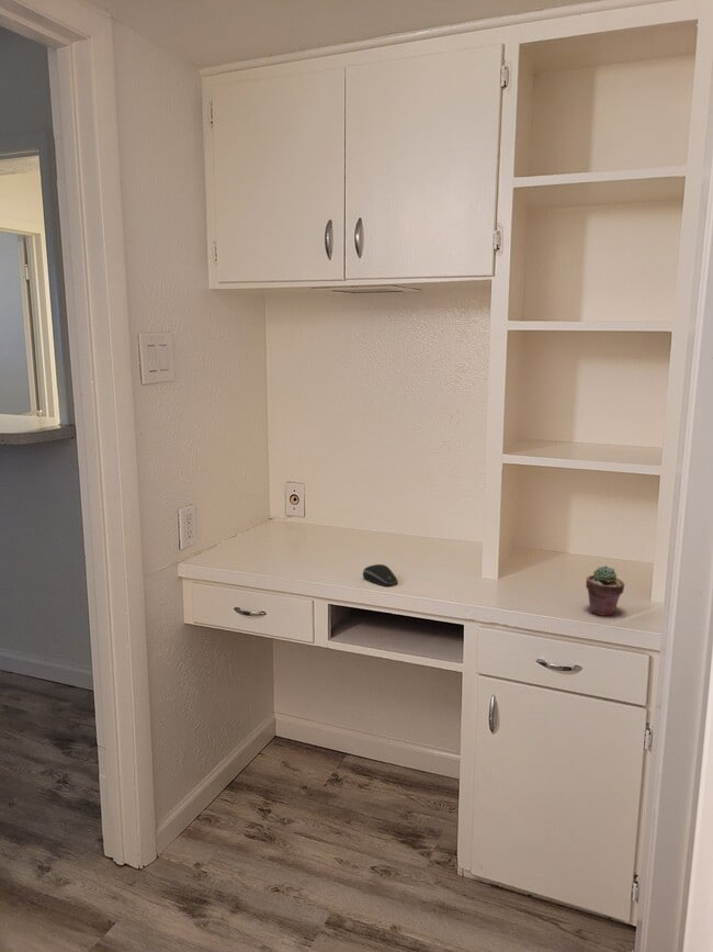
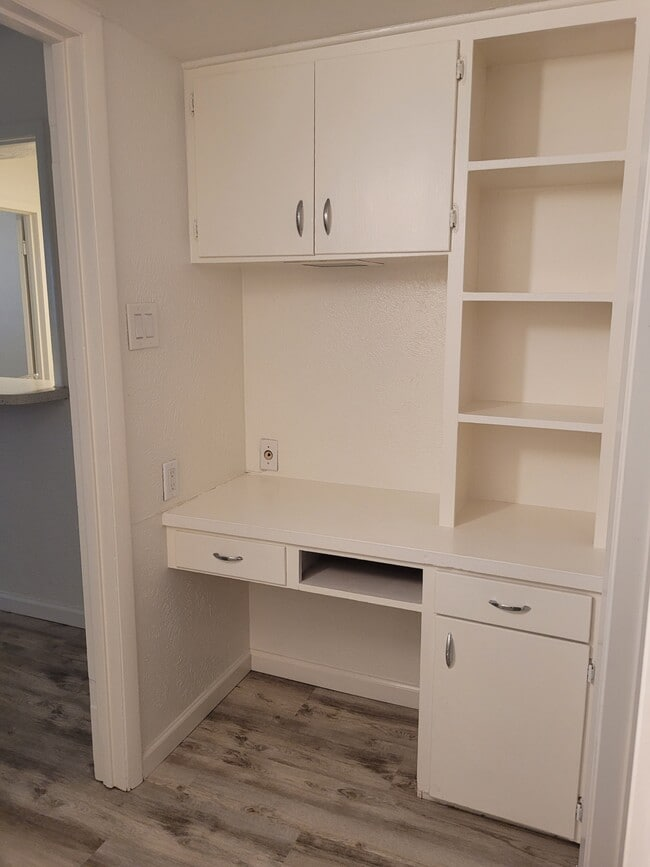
- computer mouse [362,563,399,587]
- potted succulent [585,564,625,617]
